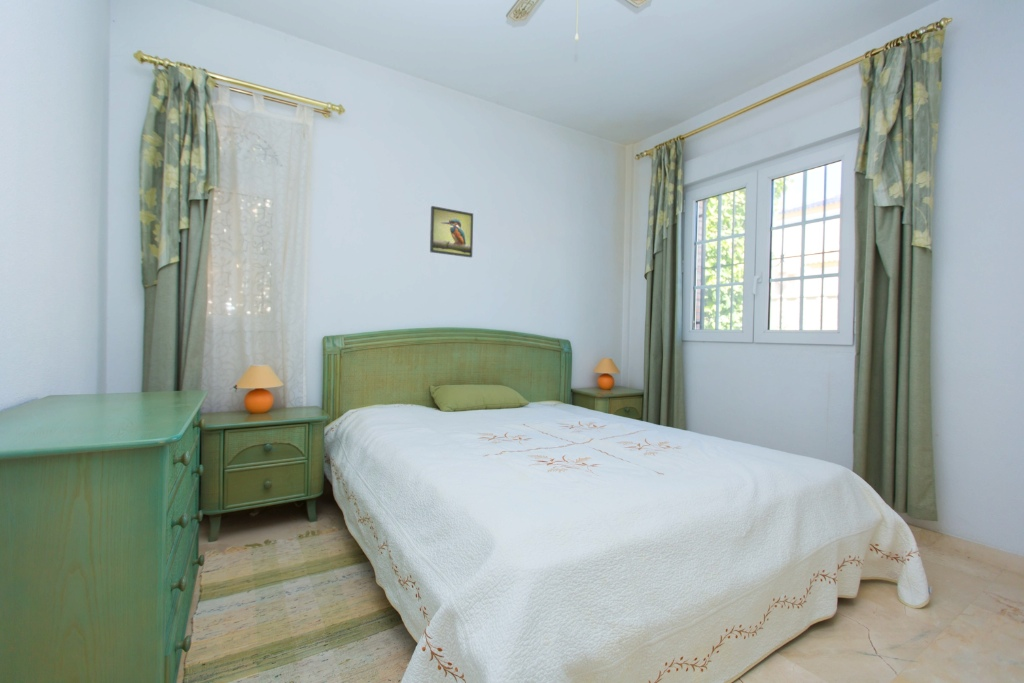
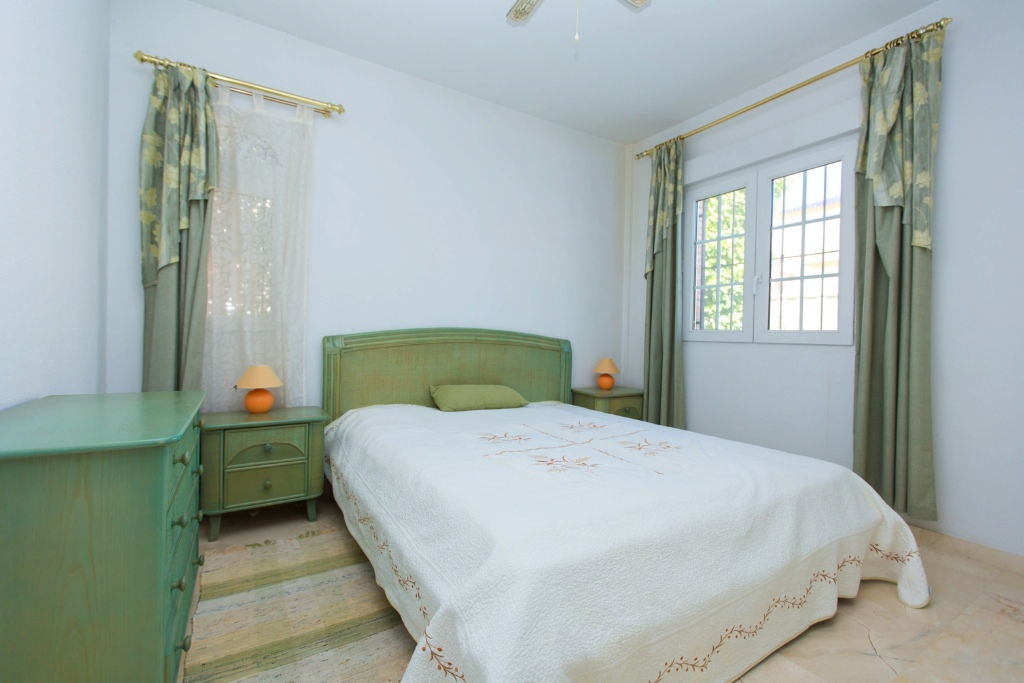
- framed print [429,205,474,258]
